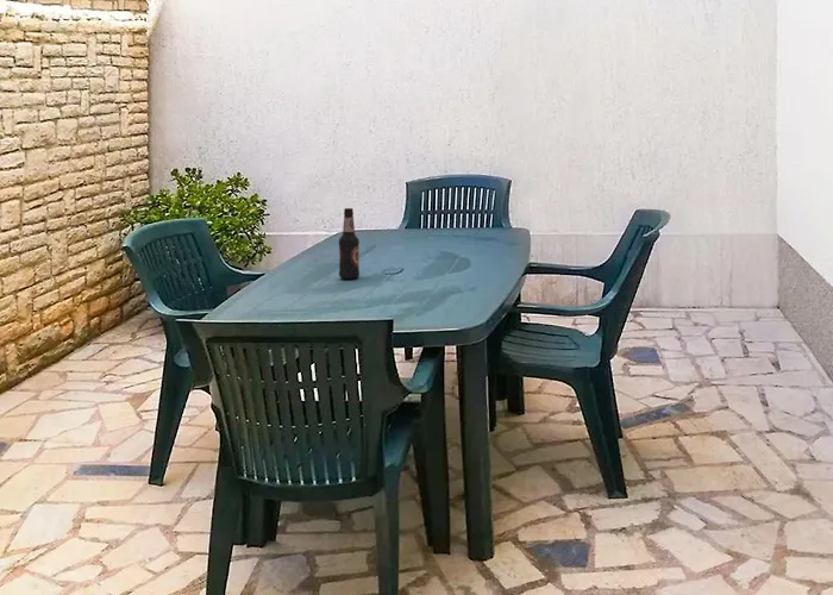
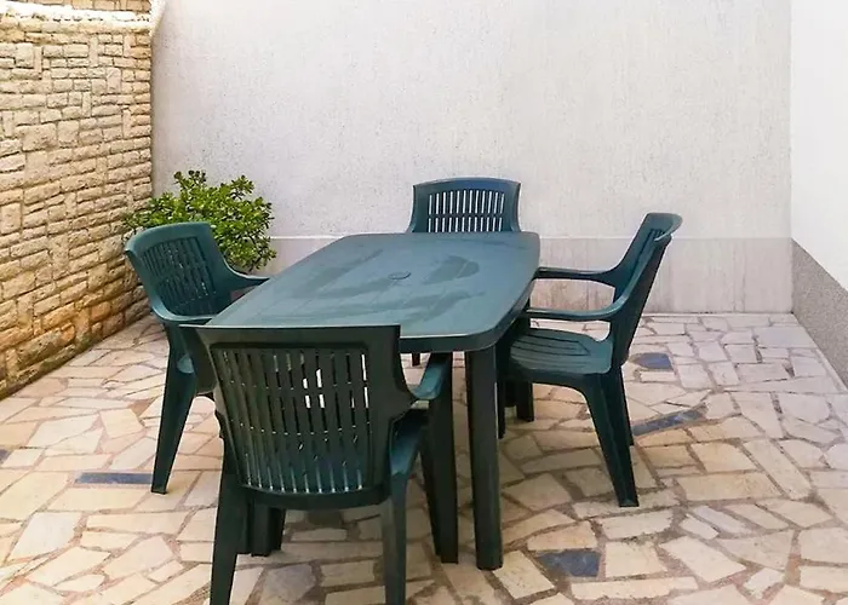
- bottle [338,207,361,280]
